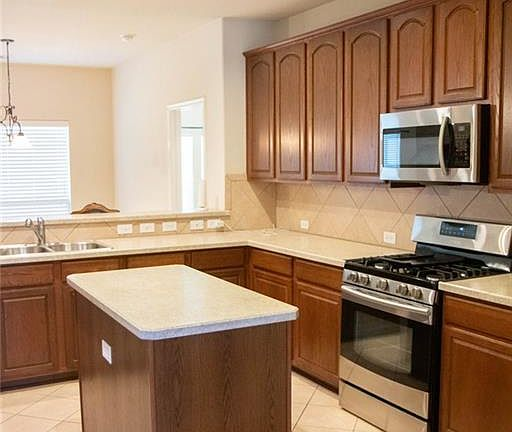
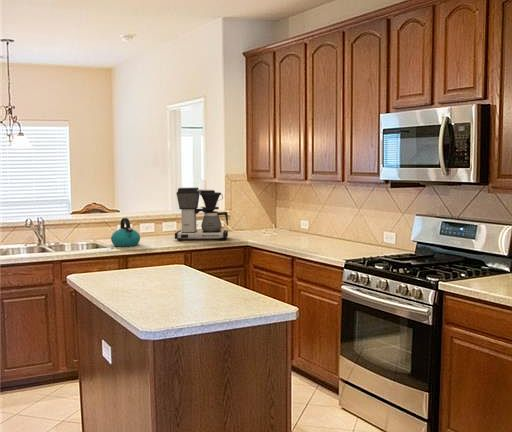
+ coffee maker [174,187,229,242]
+ kettle [110,217,141,247]
